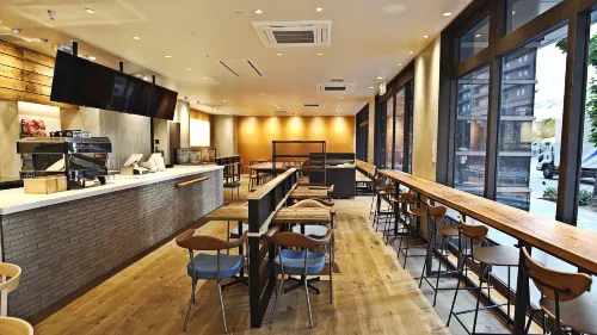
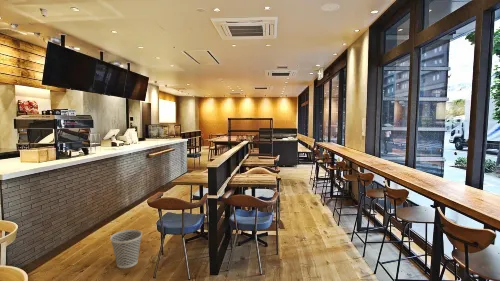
+ wastebasket [109,229,143,269]
